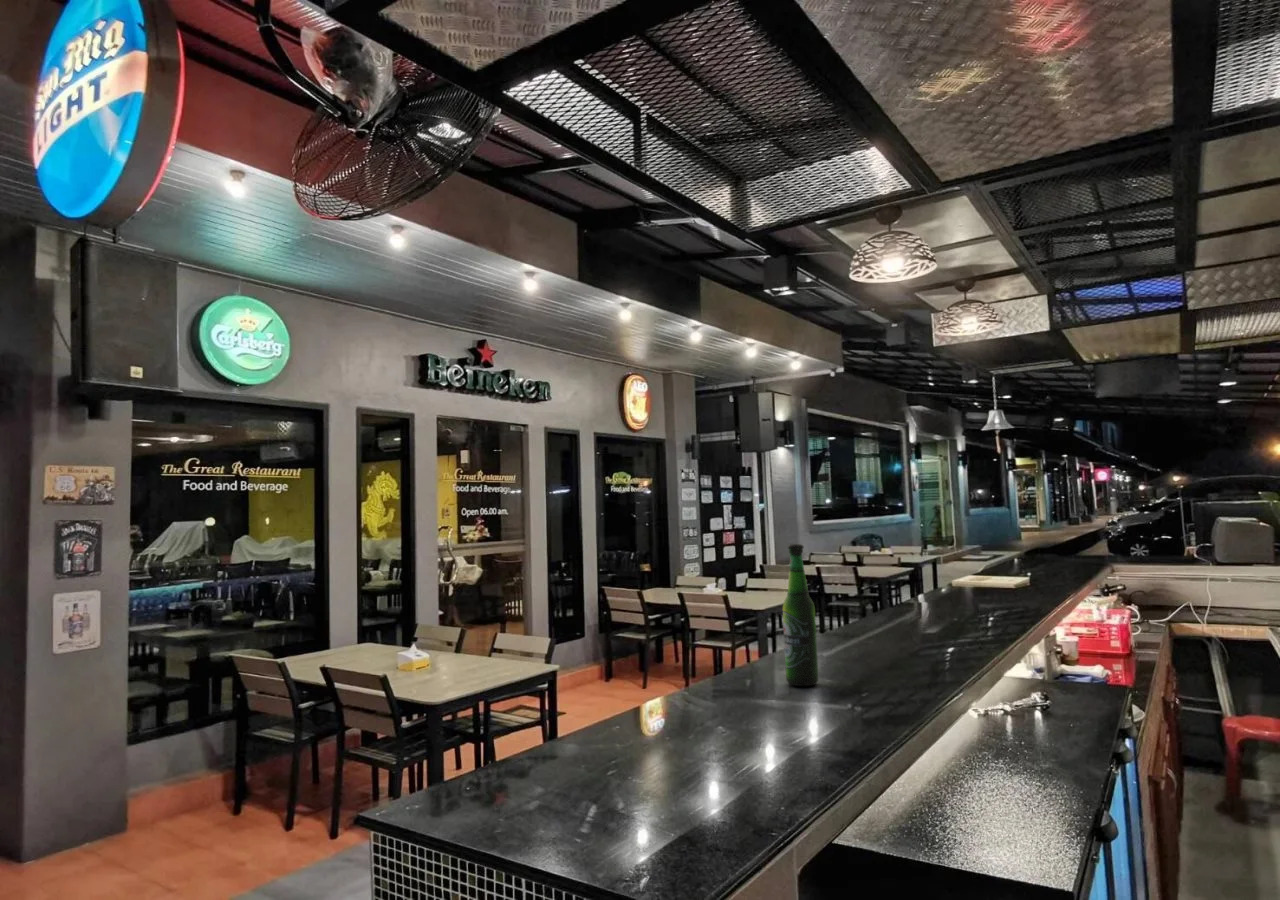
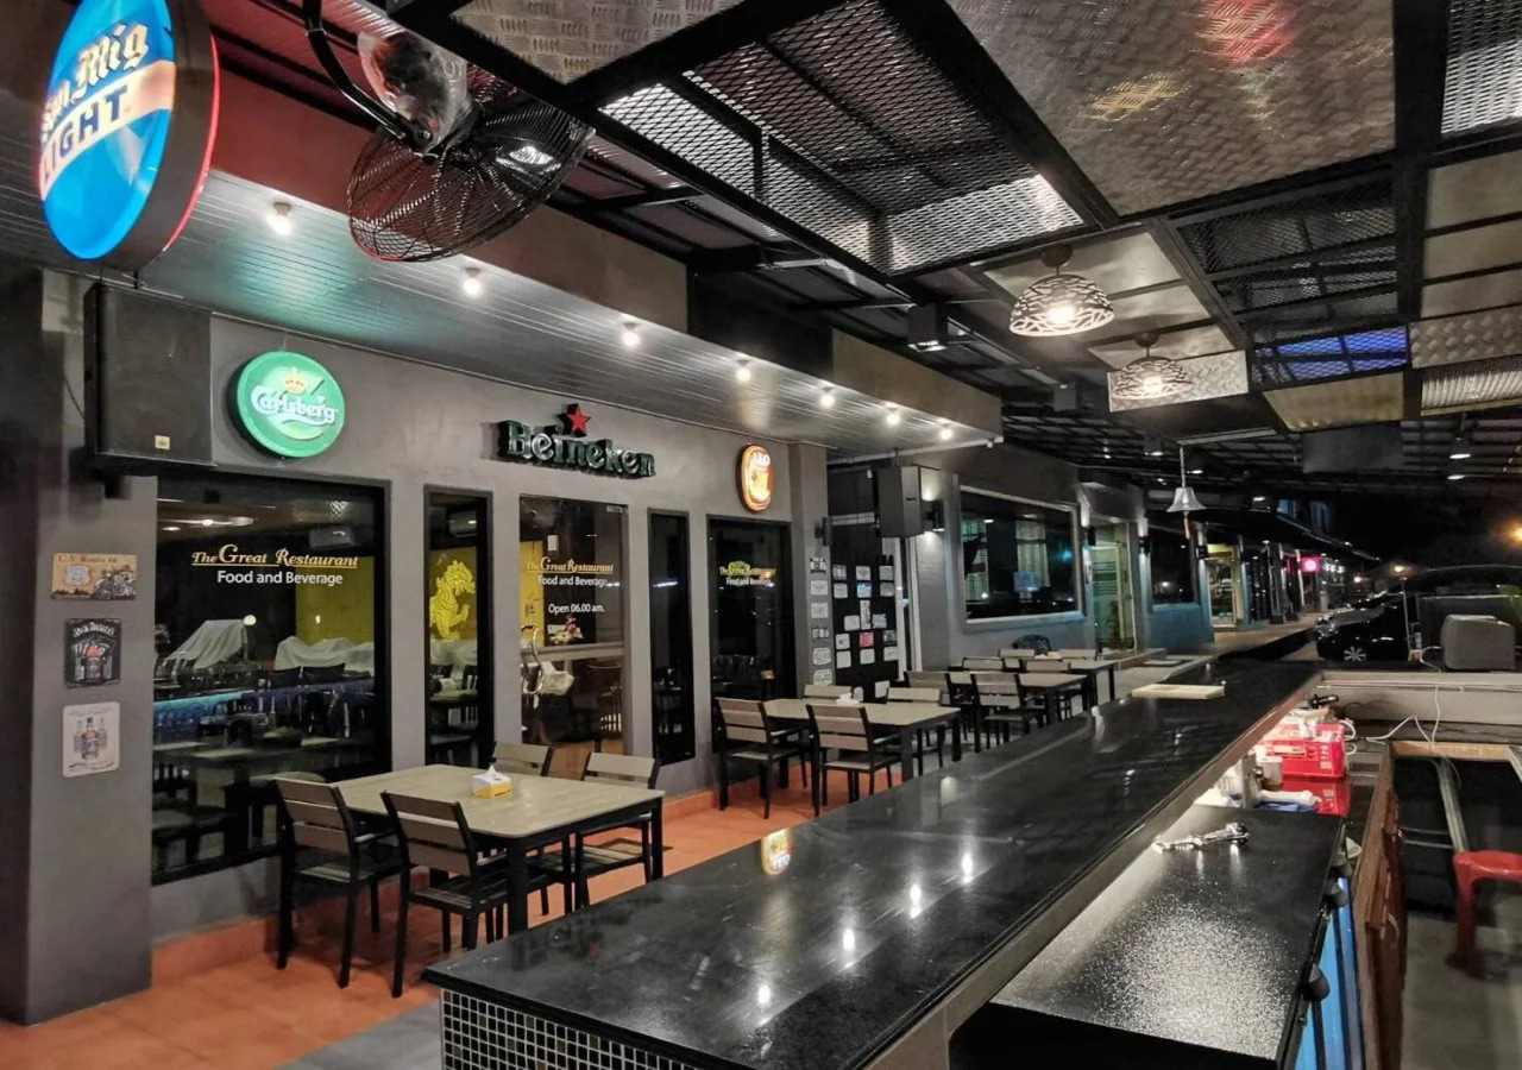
- beer bottle [782,543,819,687]
